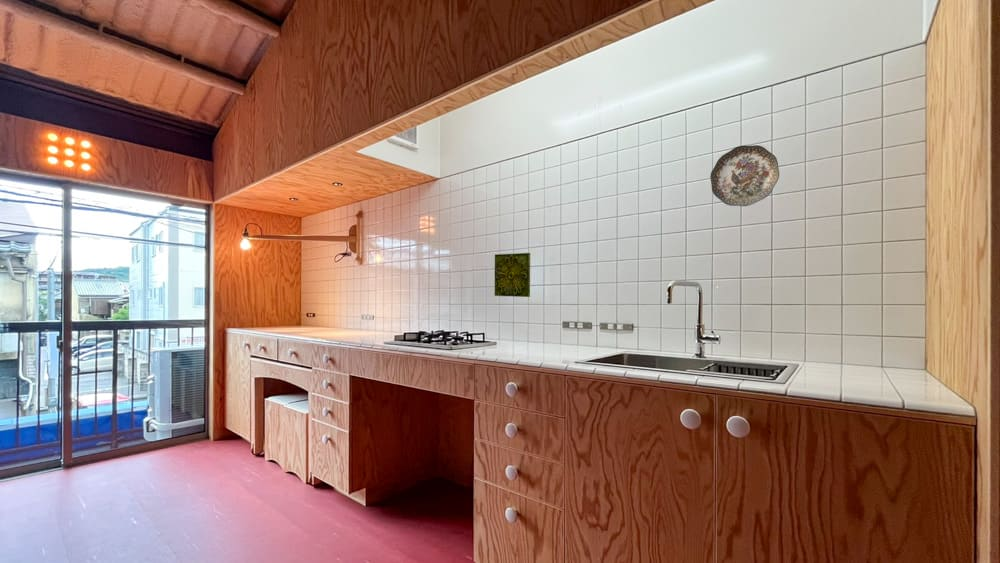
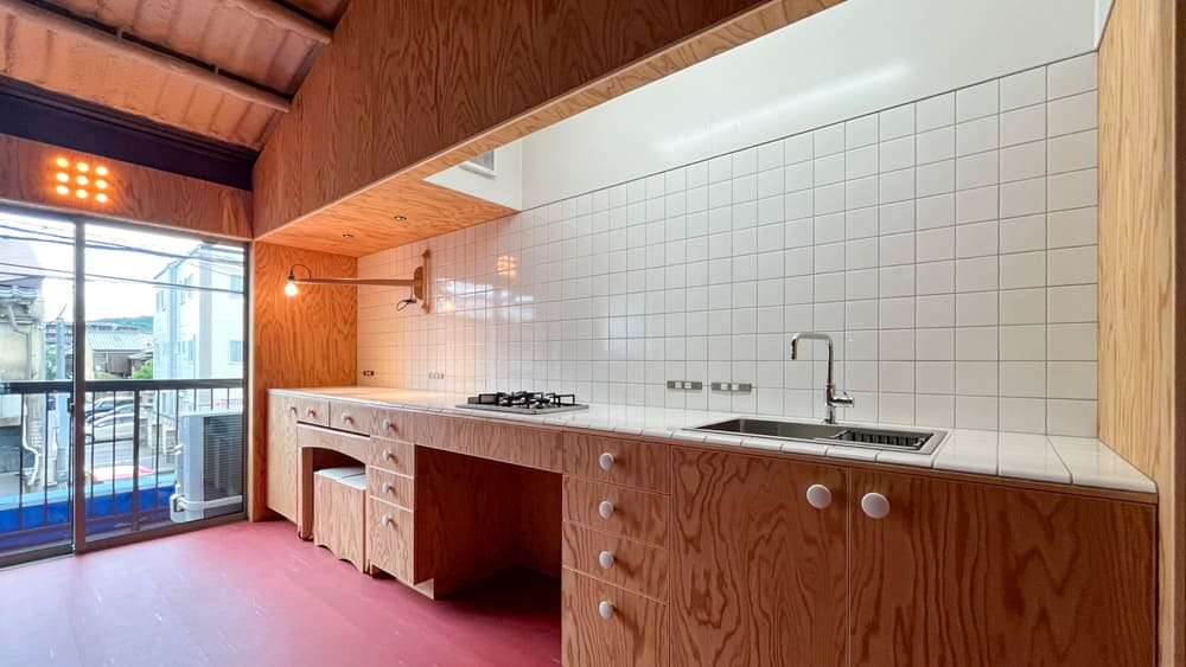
- decorative plate [709,144,780,207]
- decorative tile [494,252,531,298]
